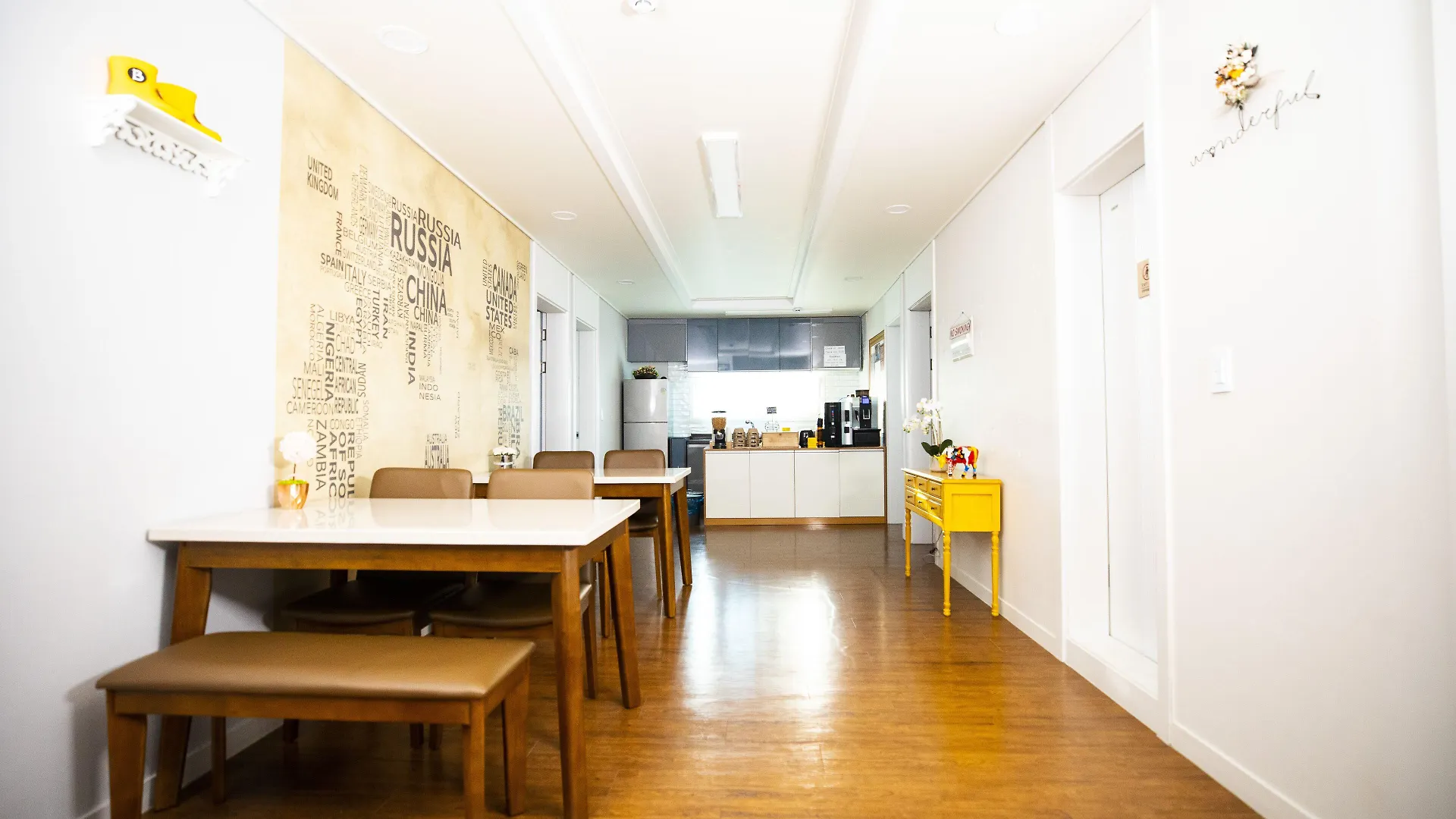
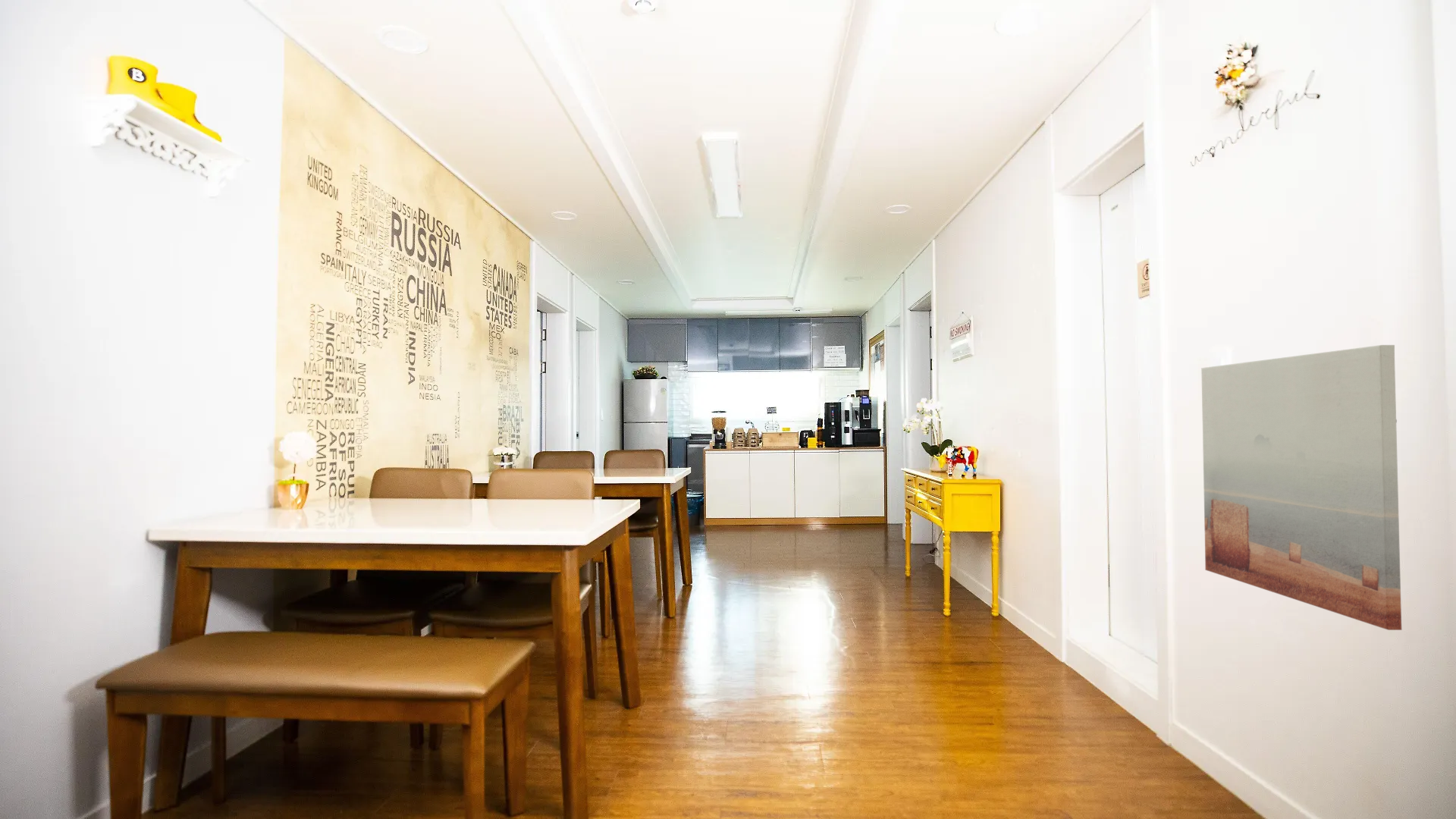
+ wall art [1200,344,1402,631]
